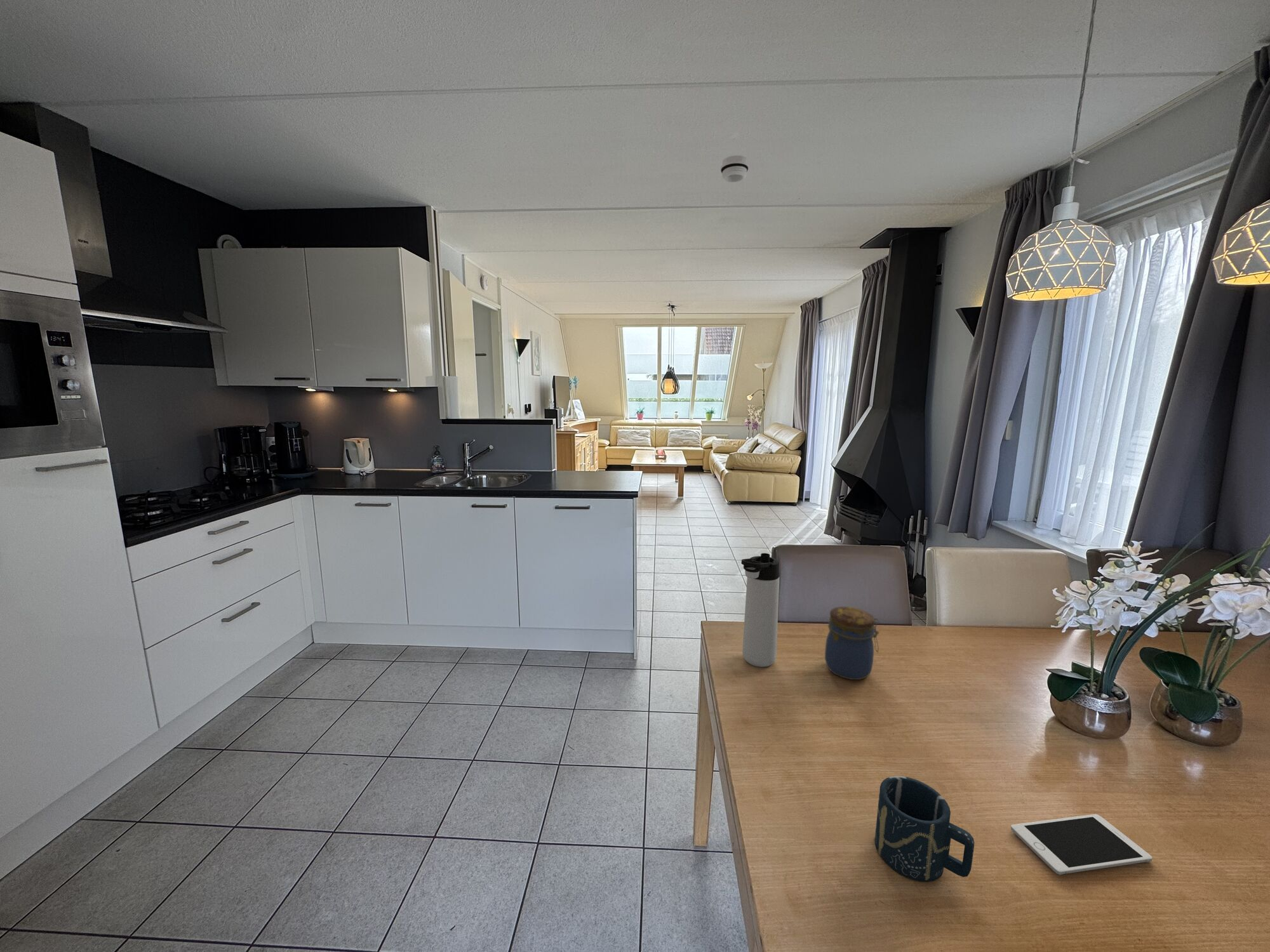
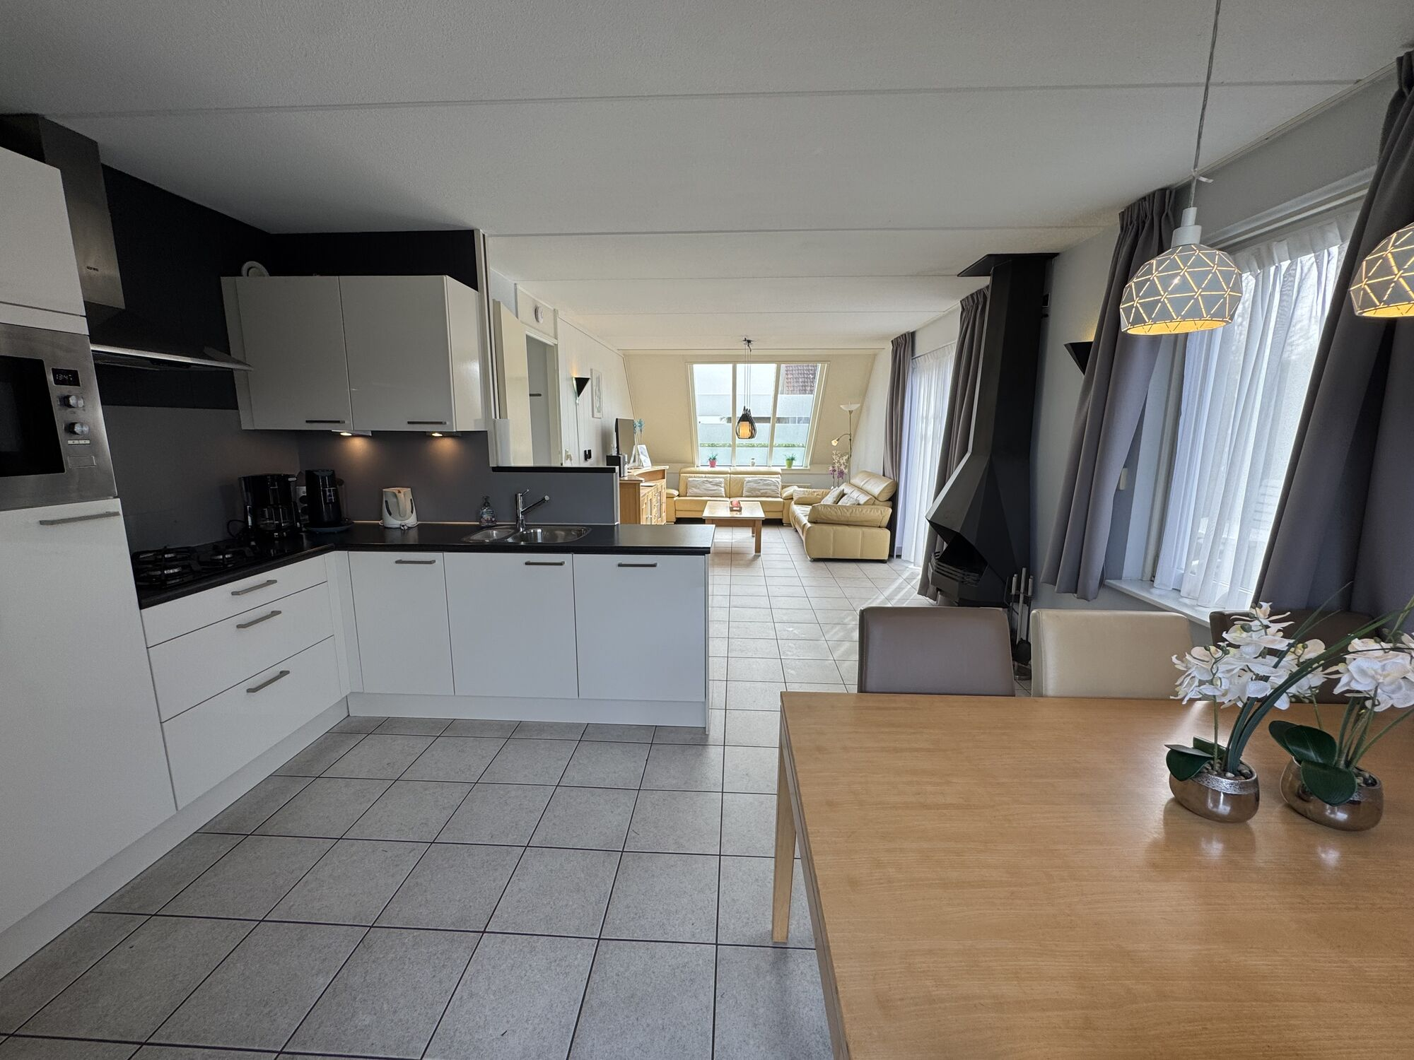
- thermos bottle [740,553,780,668]
- smoke detector [720,155,749,183]
- jar [824,606,881,680]
- cell phone [1010,814,1153,875]
- cup [874,776,975,883]
